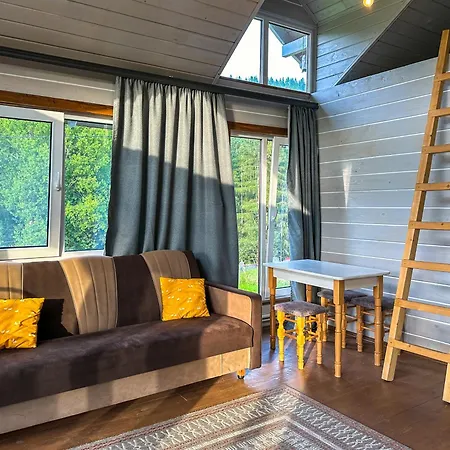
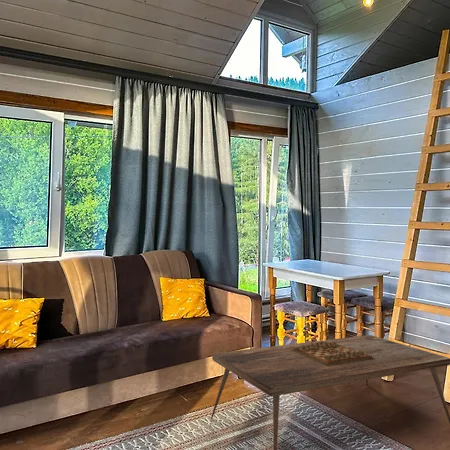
+ coffee table [210,334,450,450]
